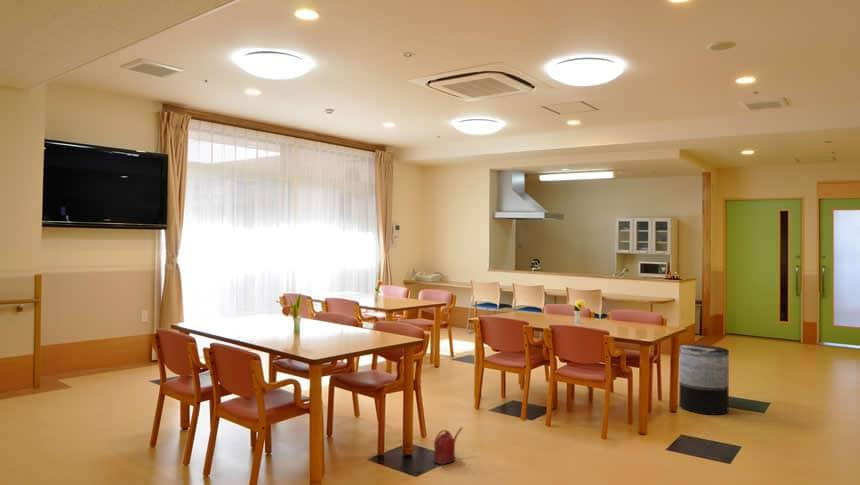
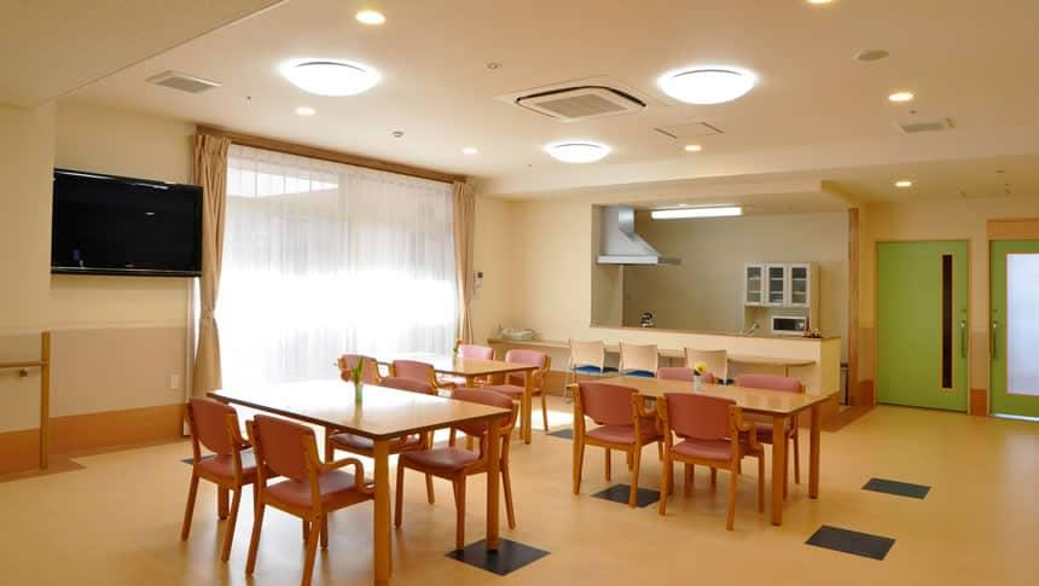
- watering can [433,426,463,465]
- trash can [678,344,730,416]
